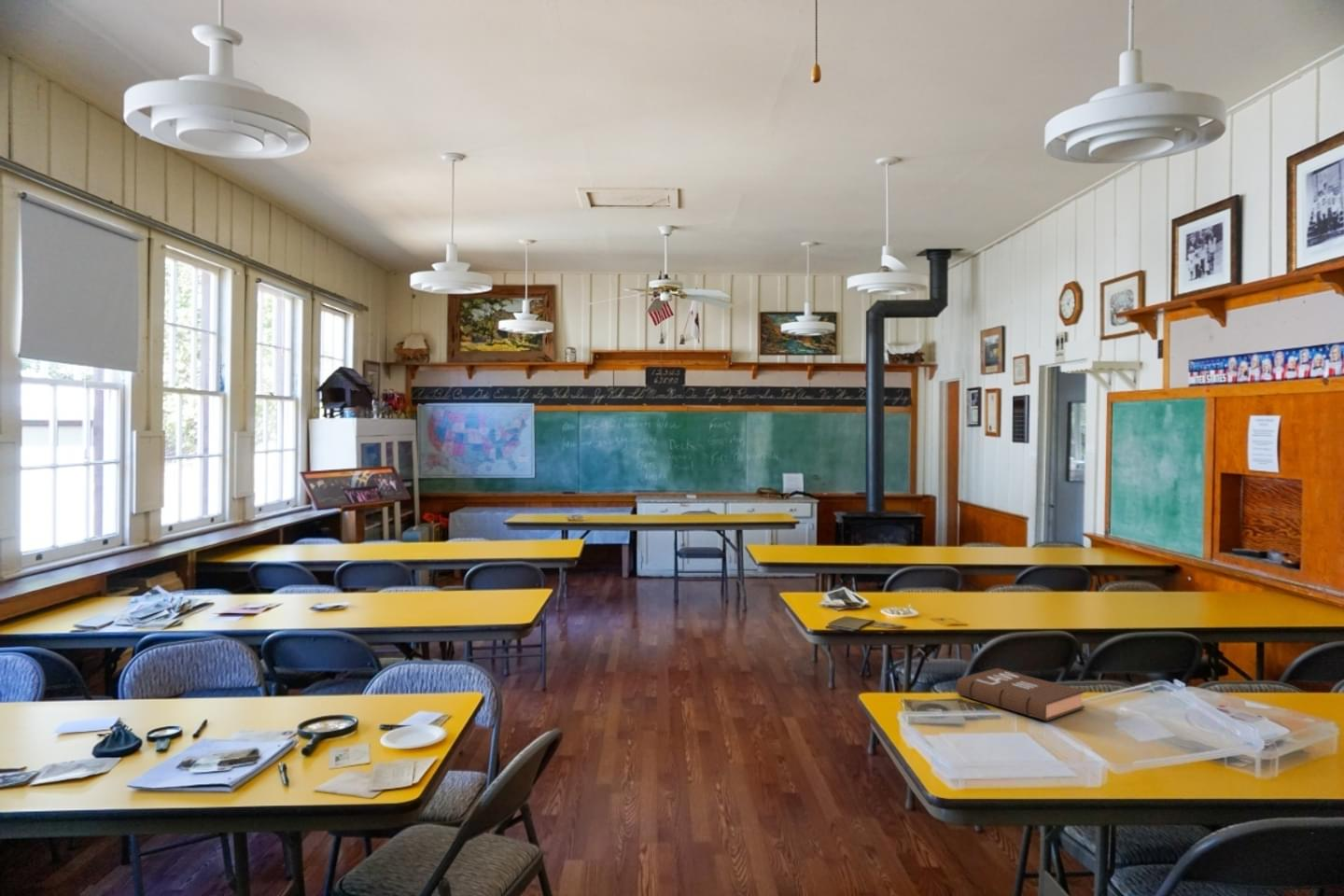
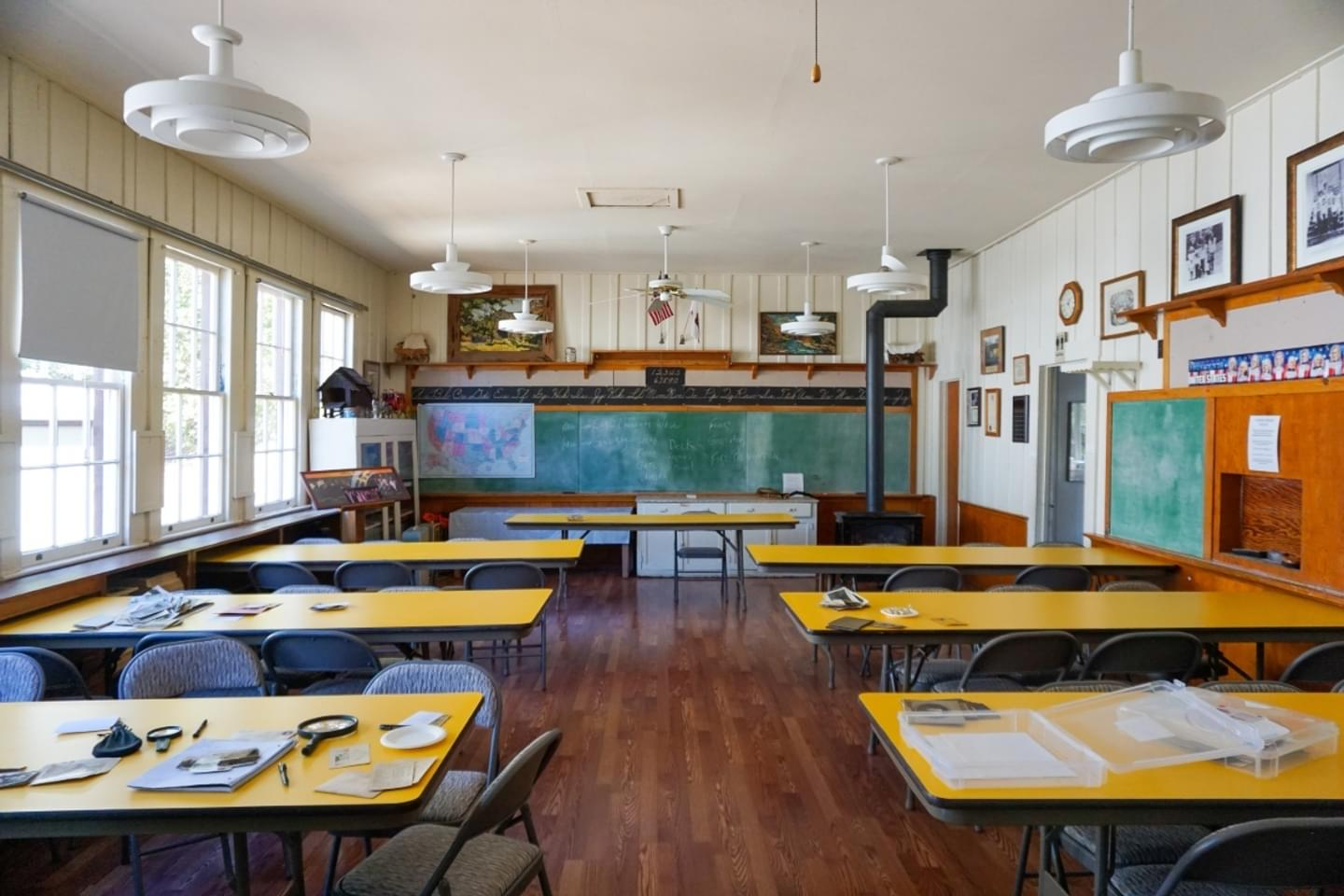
- book [956,667,1086,721]
